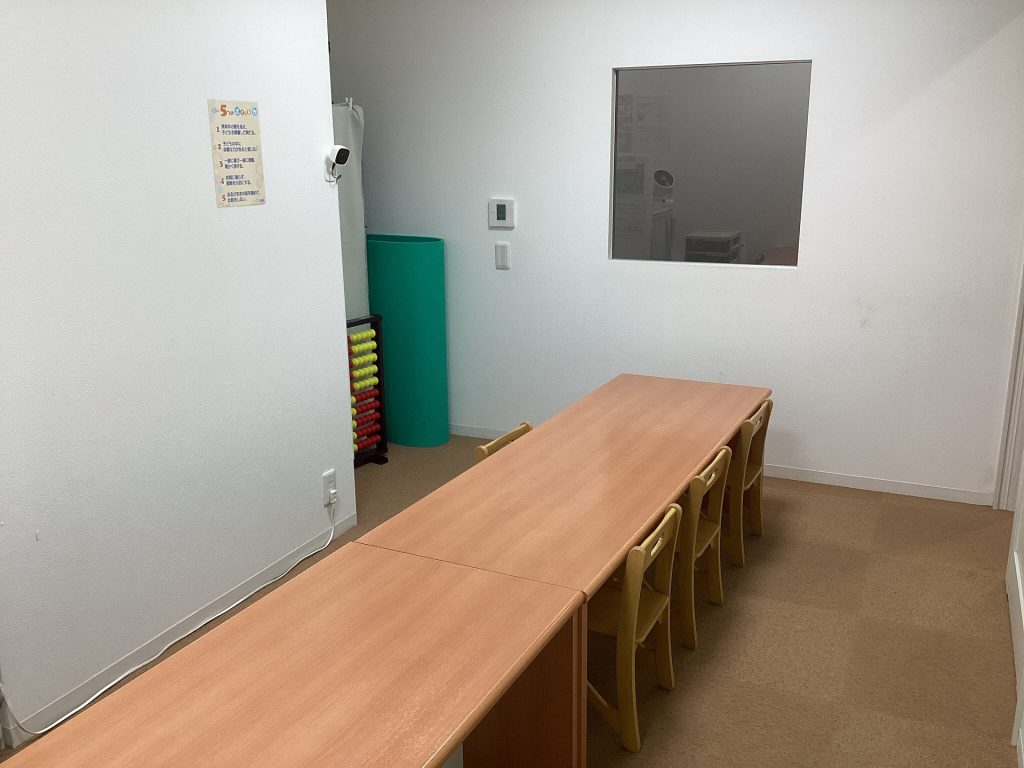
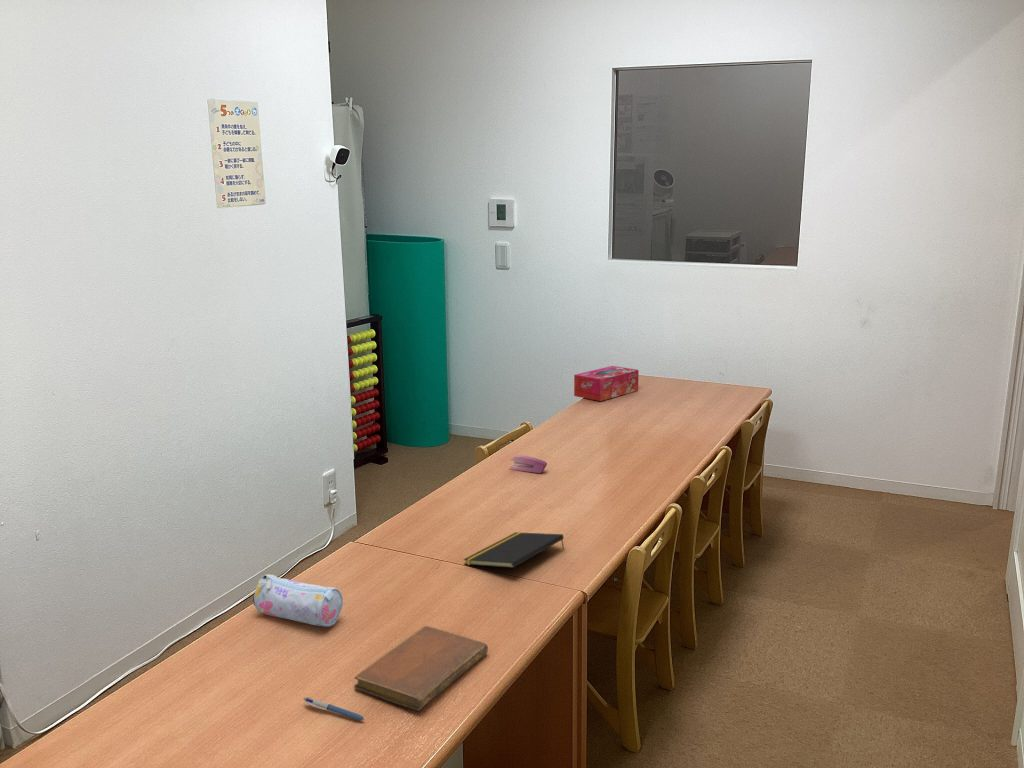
+ notepad [463,531,565,569]
+ pen [302,696,366,721]
+ pencil case [252,573,344,627]
+ stapler [509,454,548,474]
+ tissue box [573,365,640,402]
+ notebook [353,625,489,712]
